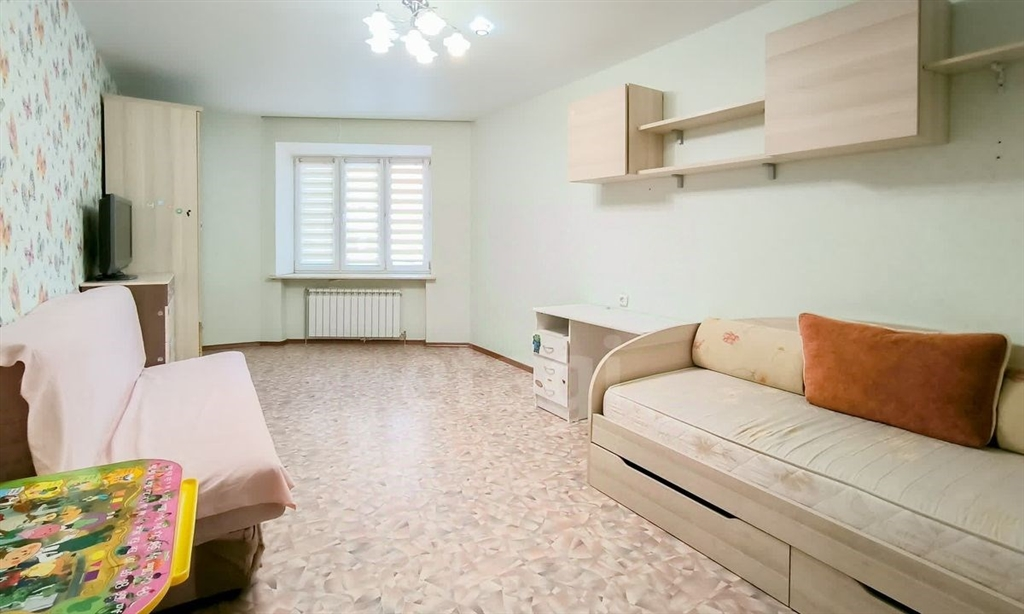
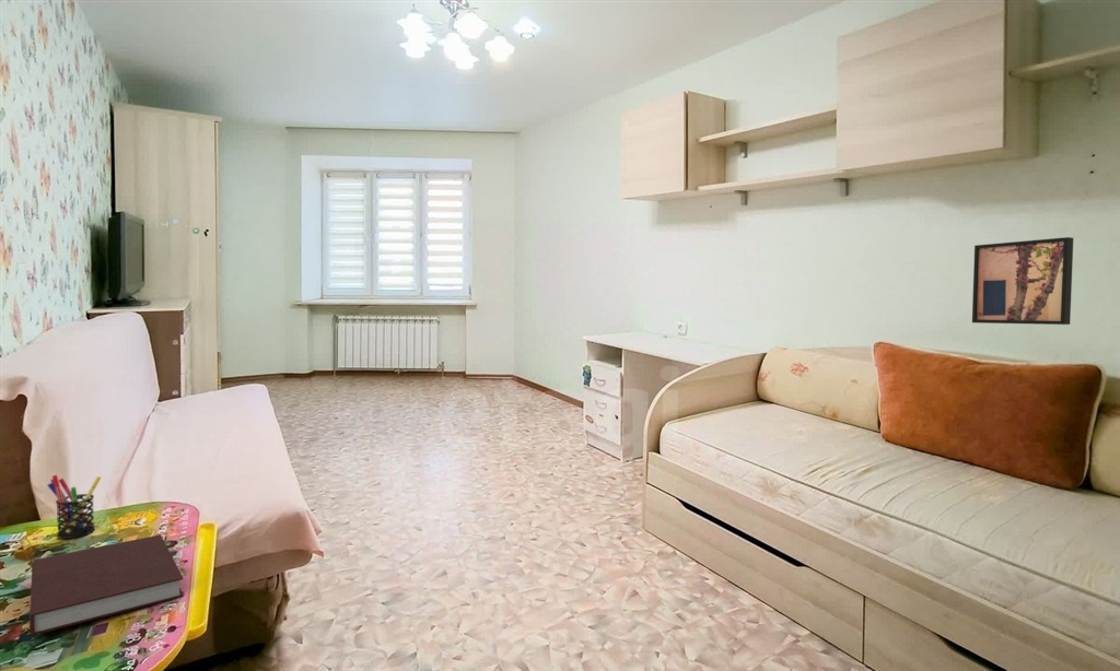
+ pen holder [47,474,102,540]
+ wall art [971,236,1074,326]
+ notebook [28,533,185,636]
